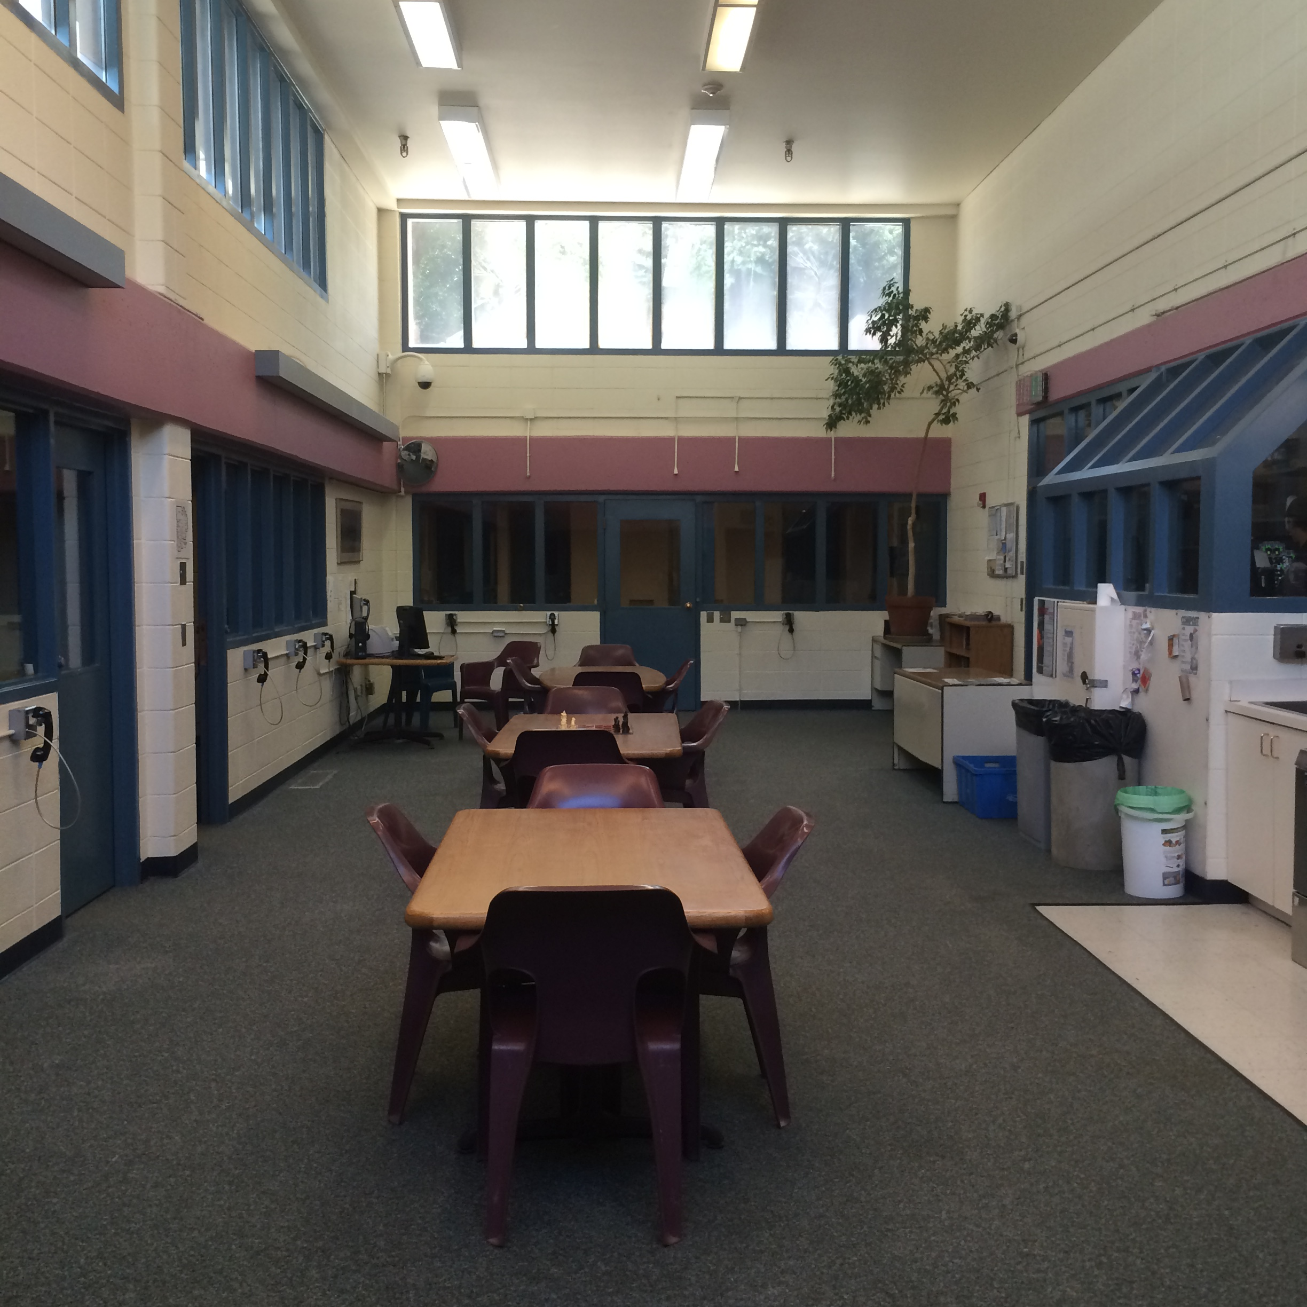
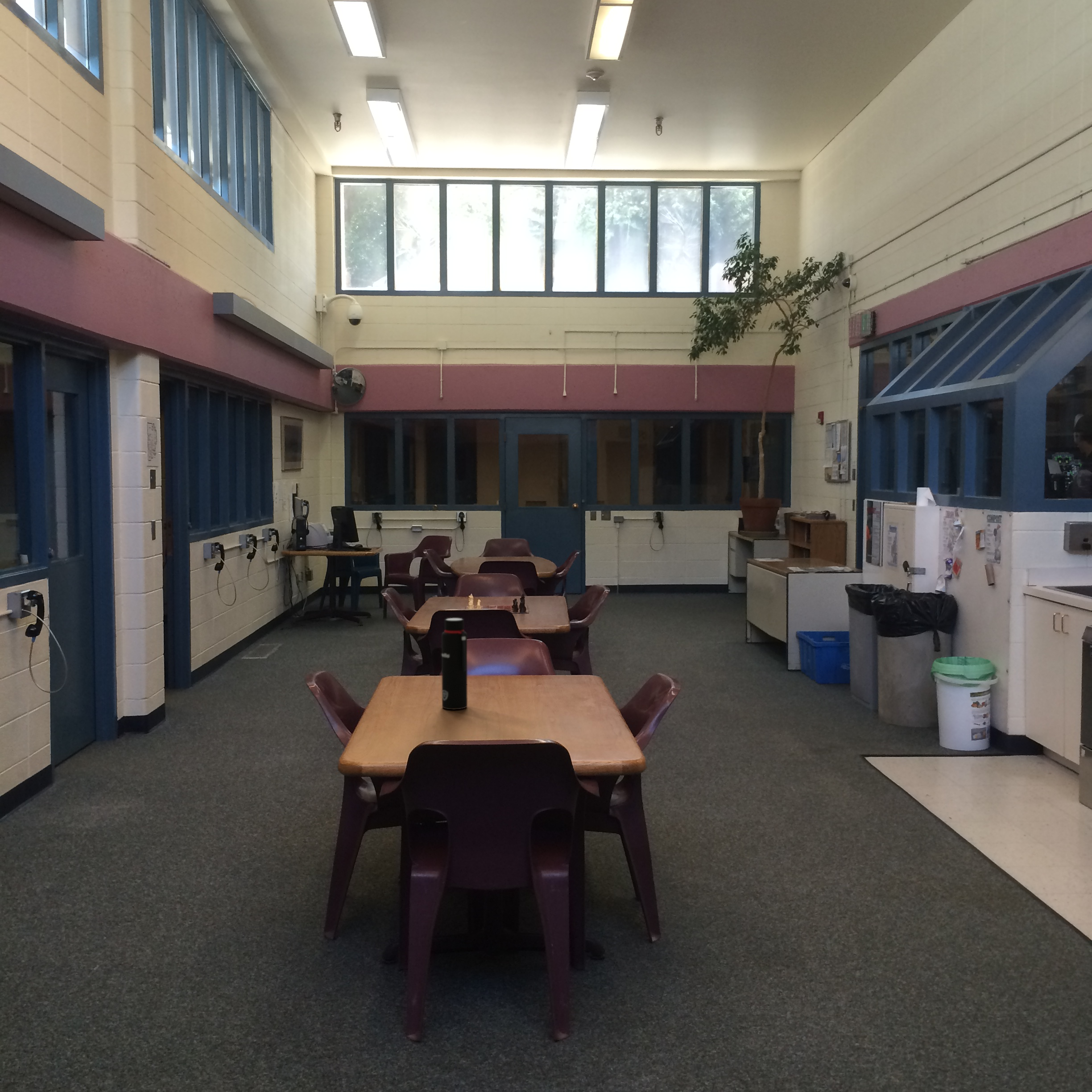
+ water bottle [441,618,468,710]
